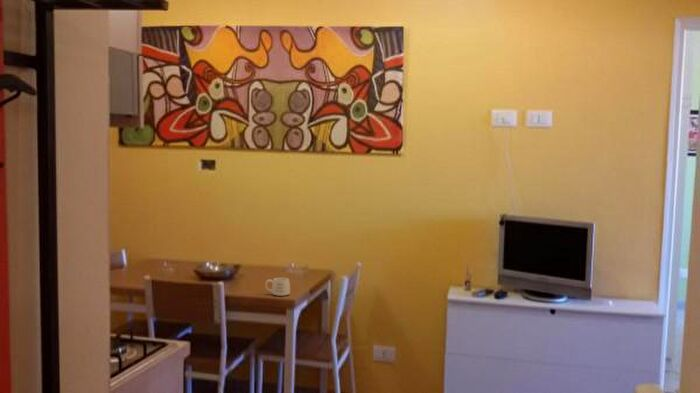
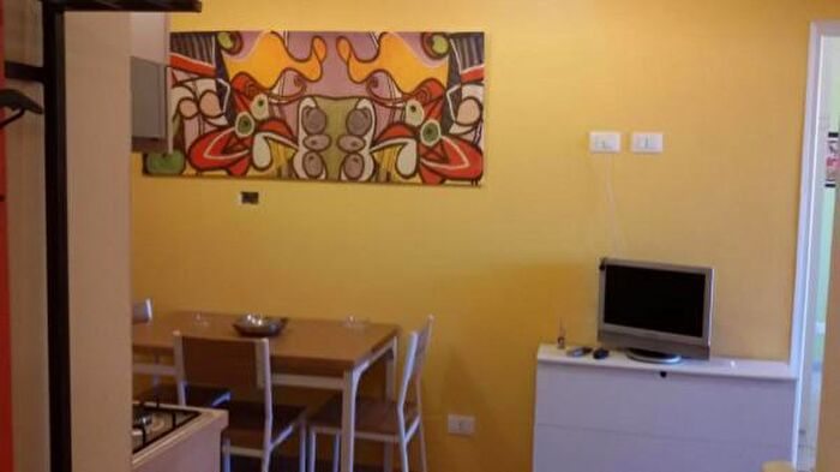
- mug [264,277,291,297]
